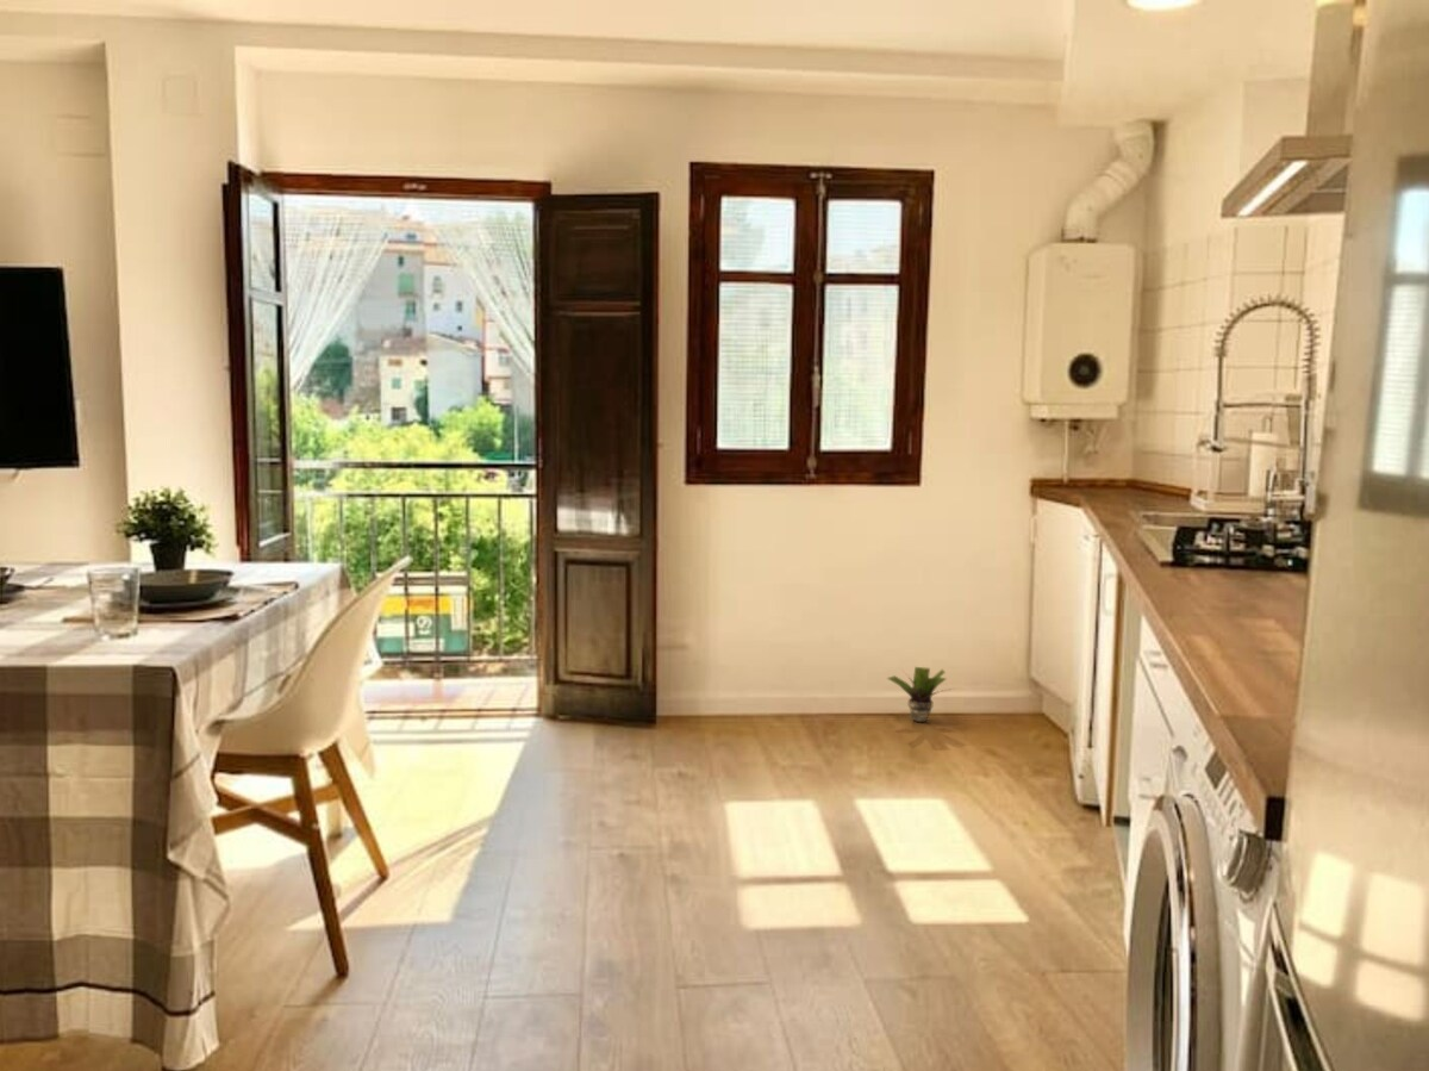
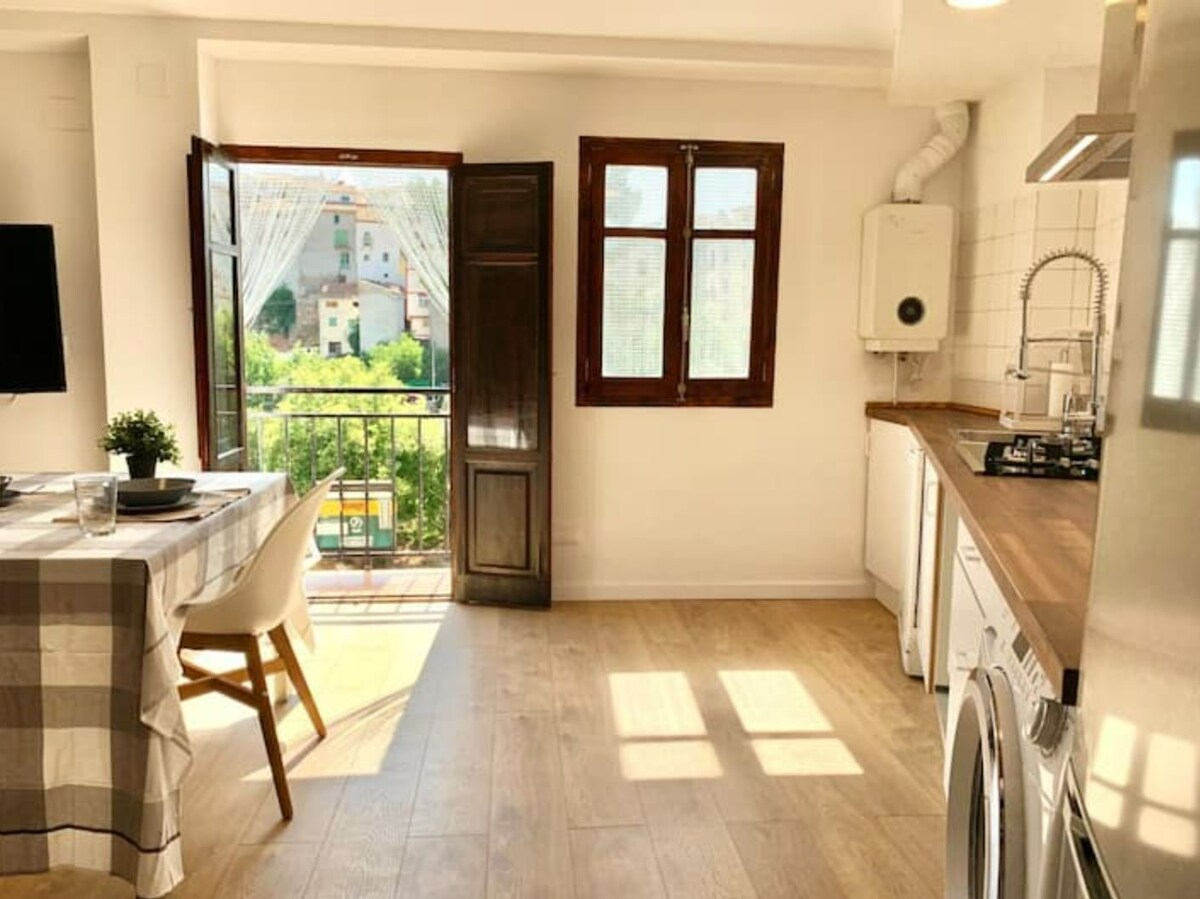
- potted plant [886,665,955,723]
